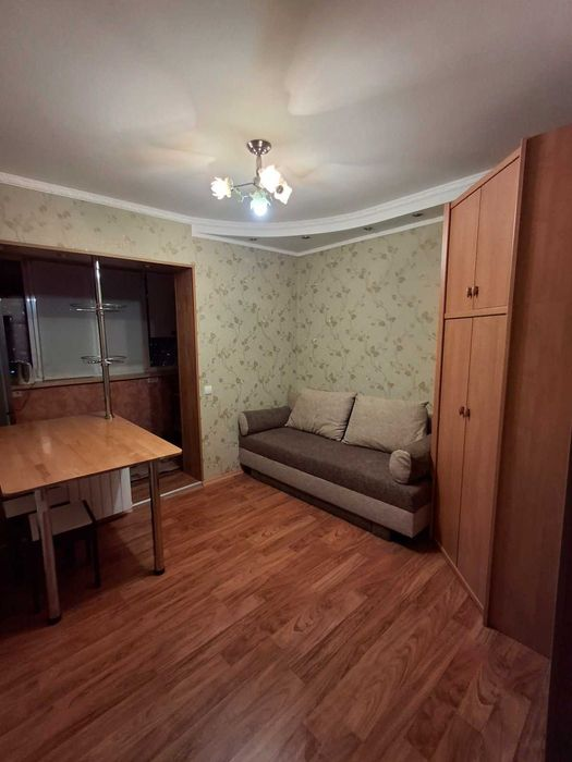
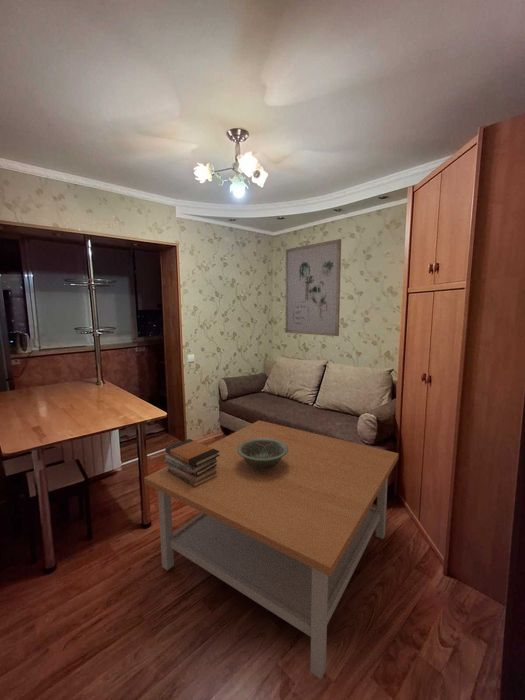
+ coffee table [143,419,400,680]
+ wall art [284,238,342,337]
+ decorative bowl [237,438,288,472]
+ book stack [164,438,220,488]
